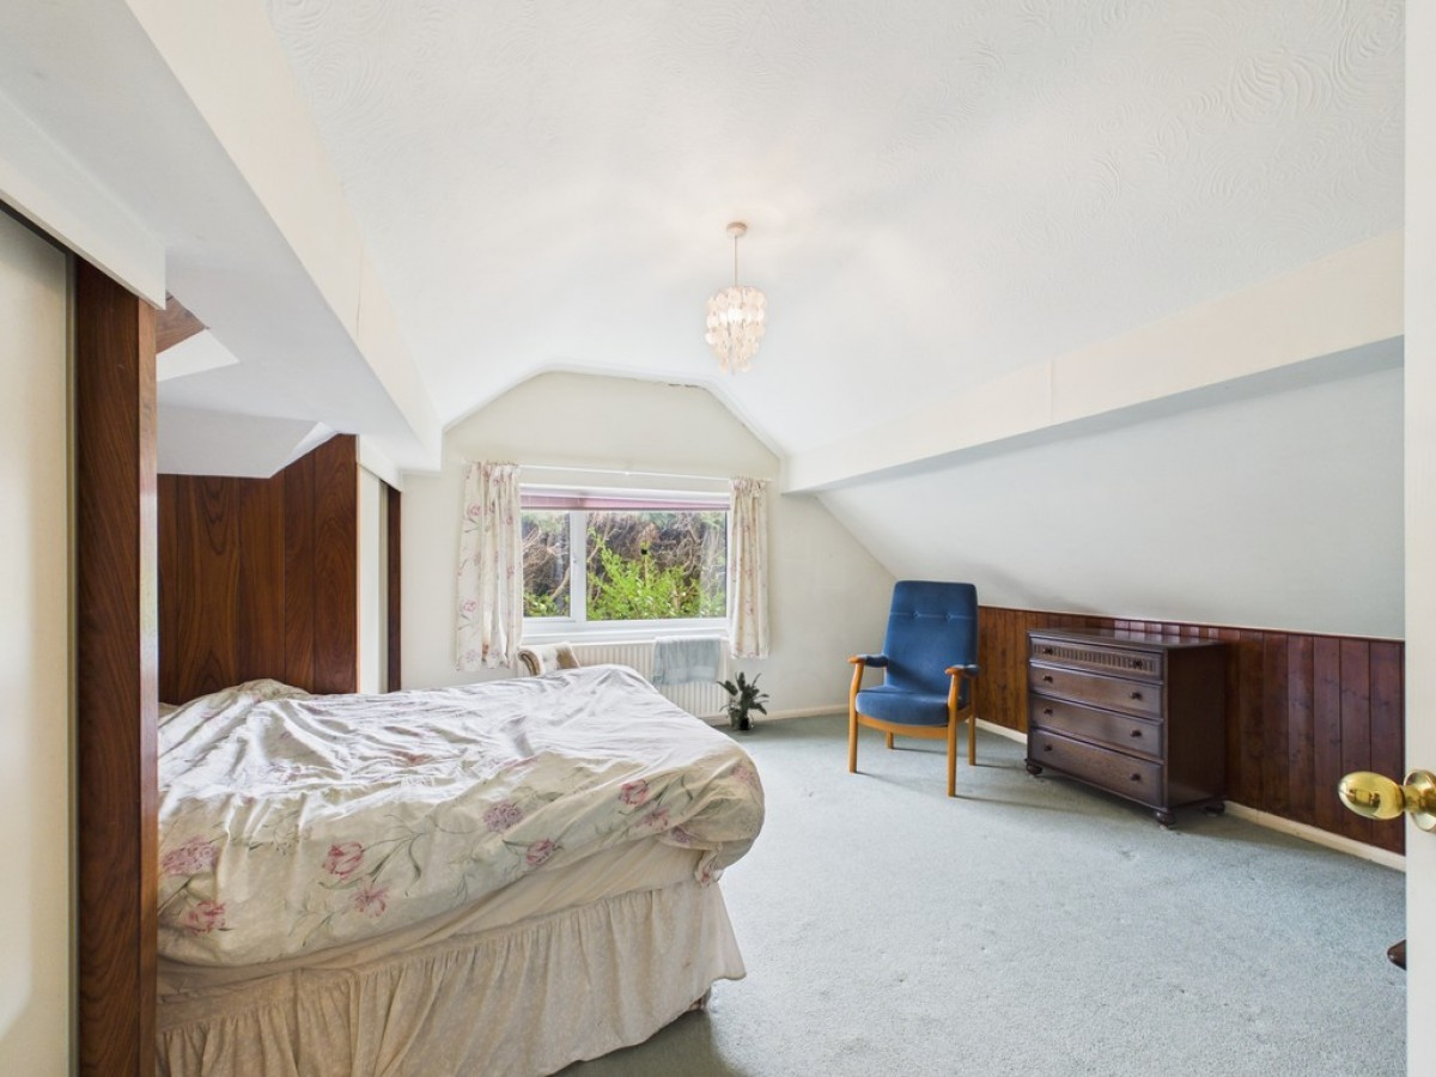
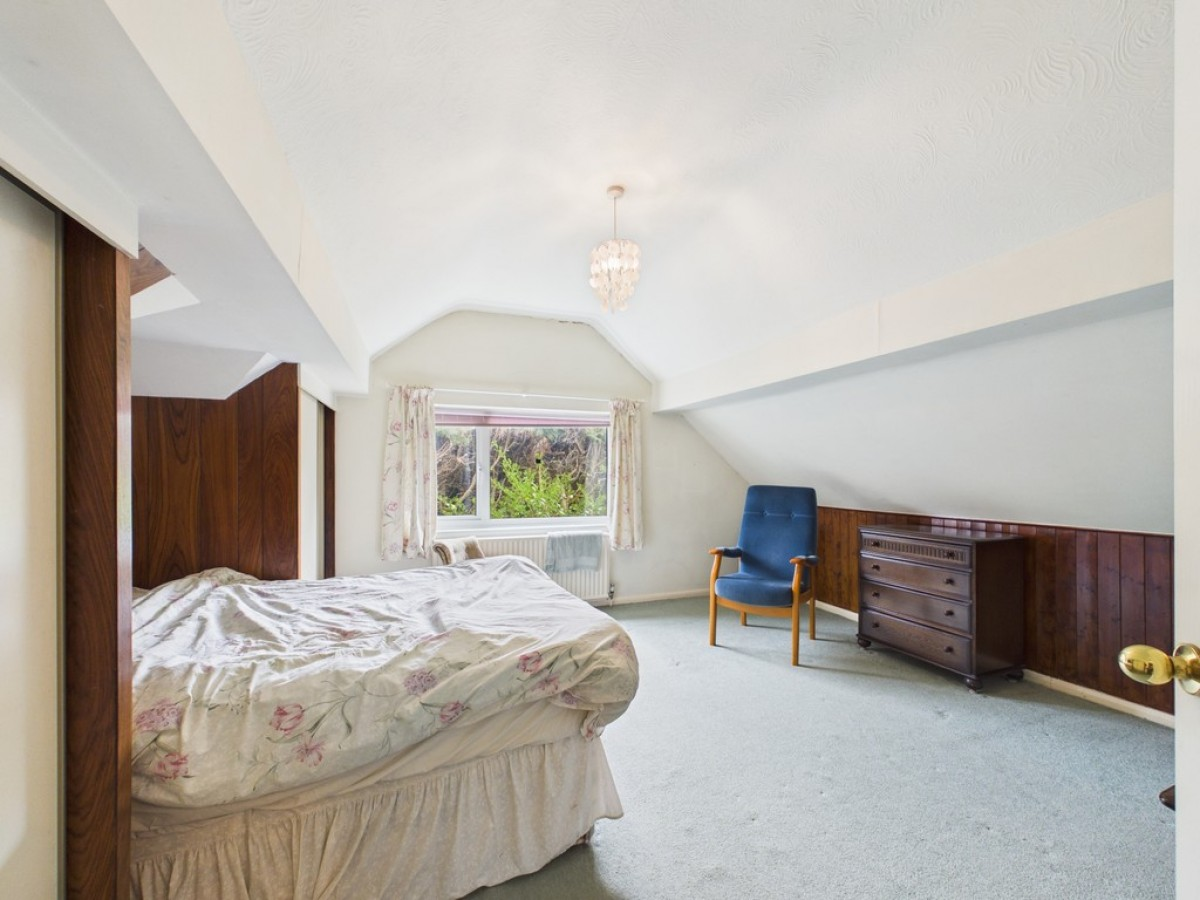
- potted plant [716,670,771,731]
